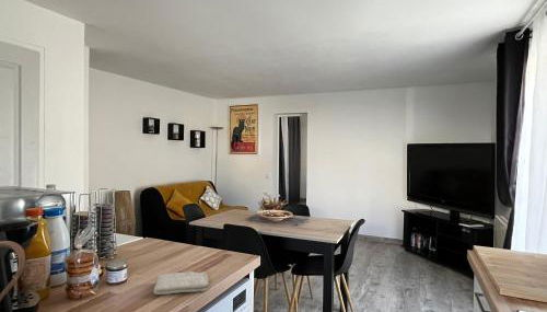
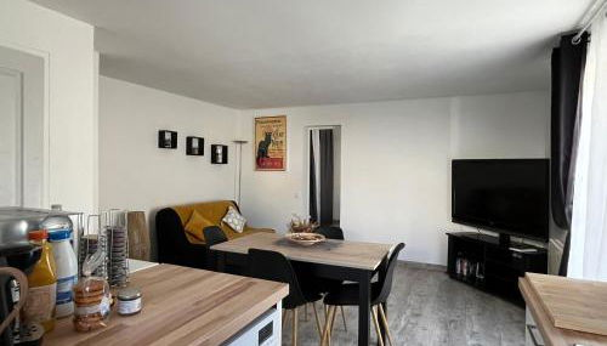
- washcloth [152,270,209,296]
